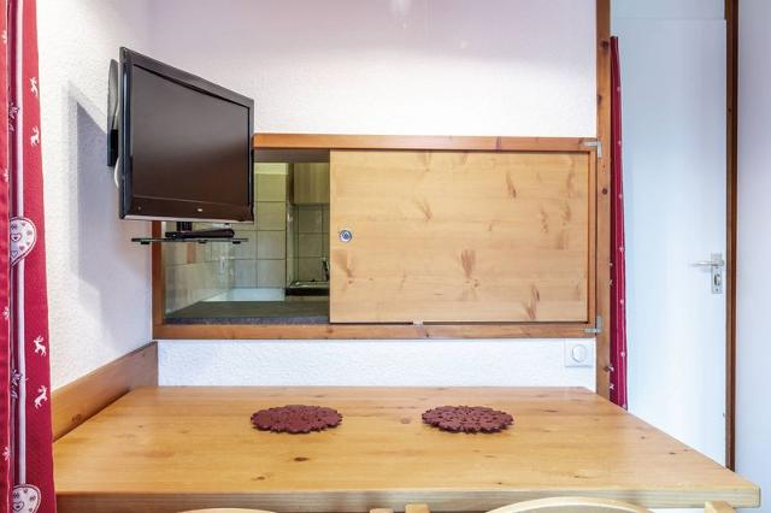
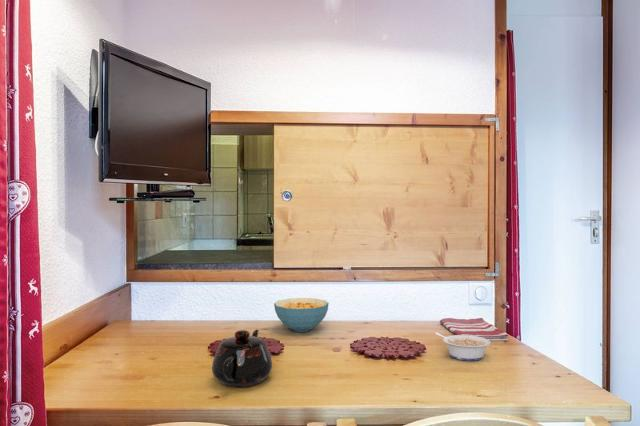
+ dish towel [439,317,509,342]
+ cereal bowl [273,297,330,333]
+ legume [434,332,491,362]
+ teapot [211,329,273,388]
